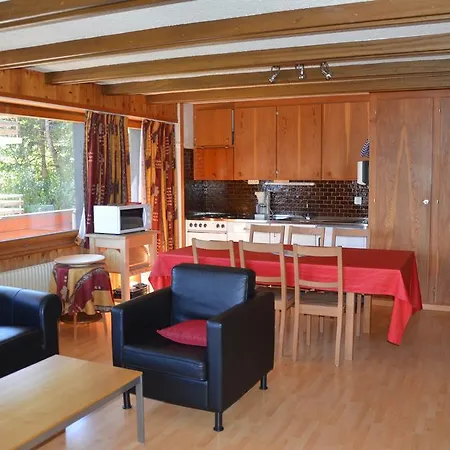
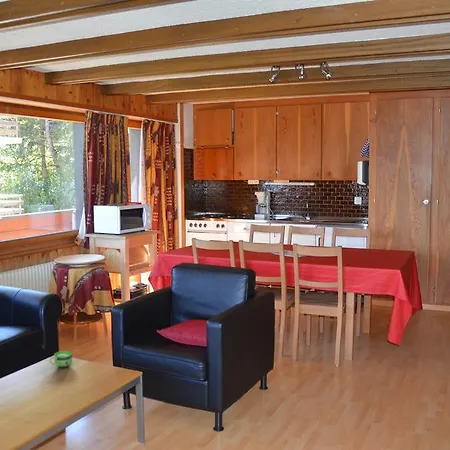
+ cup [49,350,73,368]
